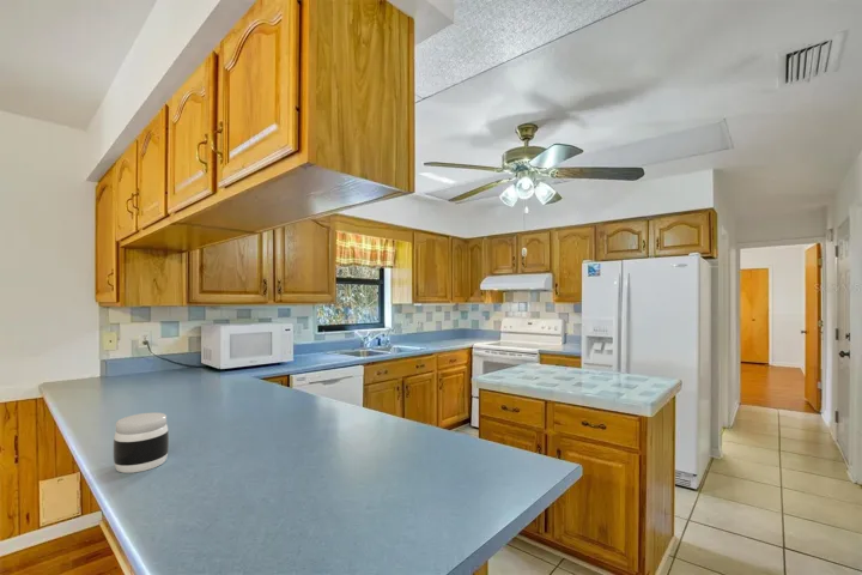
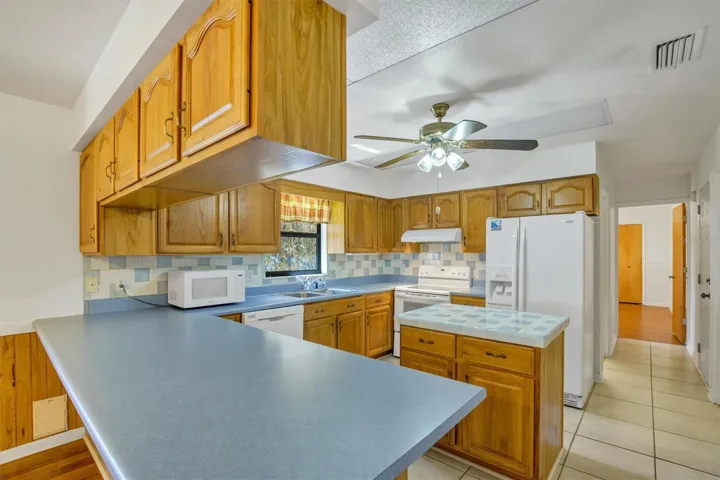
- jar [113,411,170,474]
